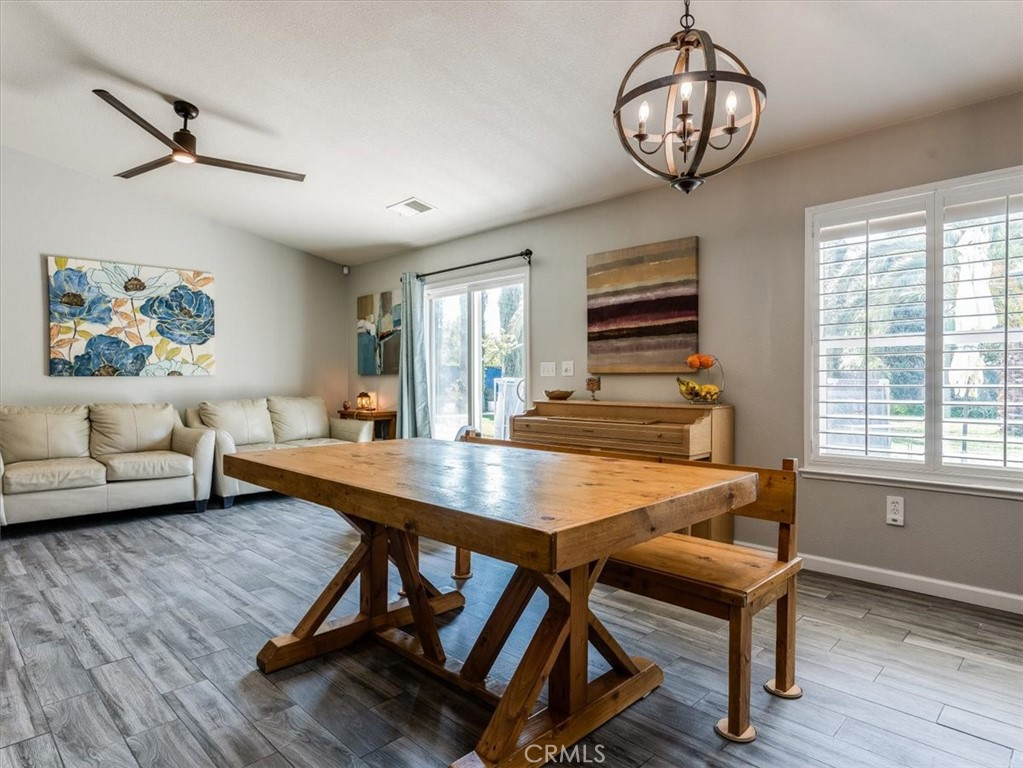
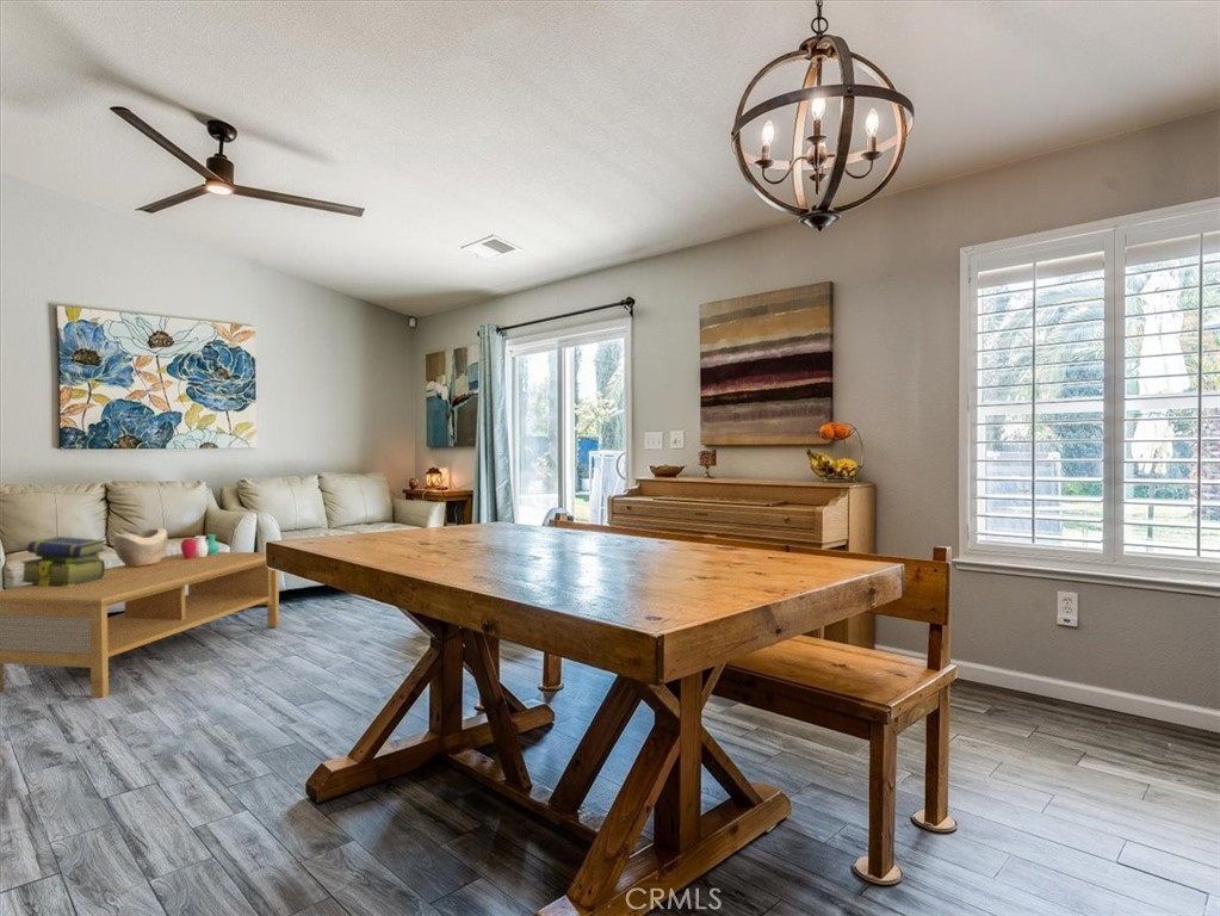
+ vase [180,533,221,558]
+ decorative bowl [112,527,169,567]
+ stack of books [18,536,107,587]
+ coffee table [0,551,280,699]
